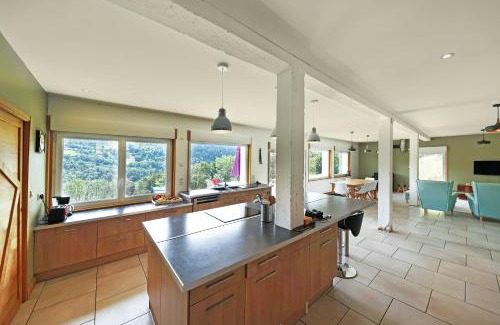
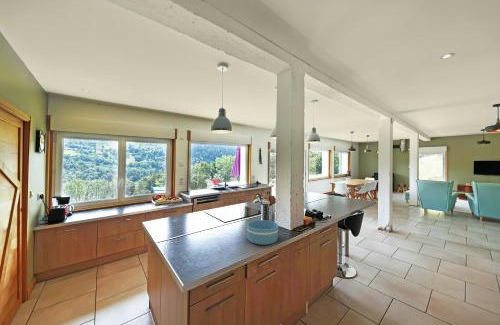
+ bowl [246,219,280,246]
